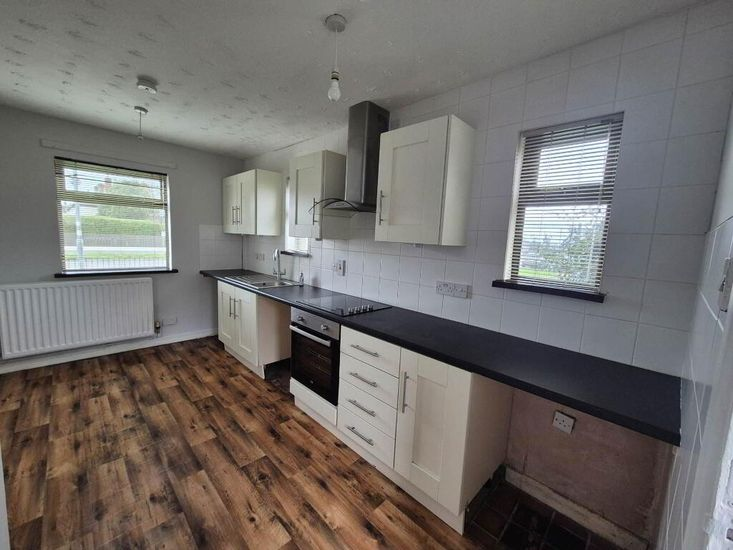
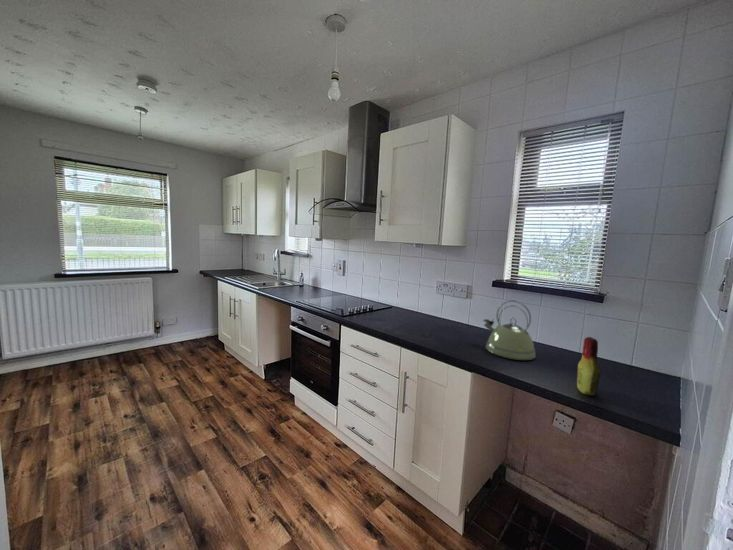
+ bottle [576,336,601,396]
+ kettle [482,299,537,361]
